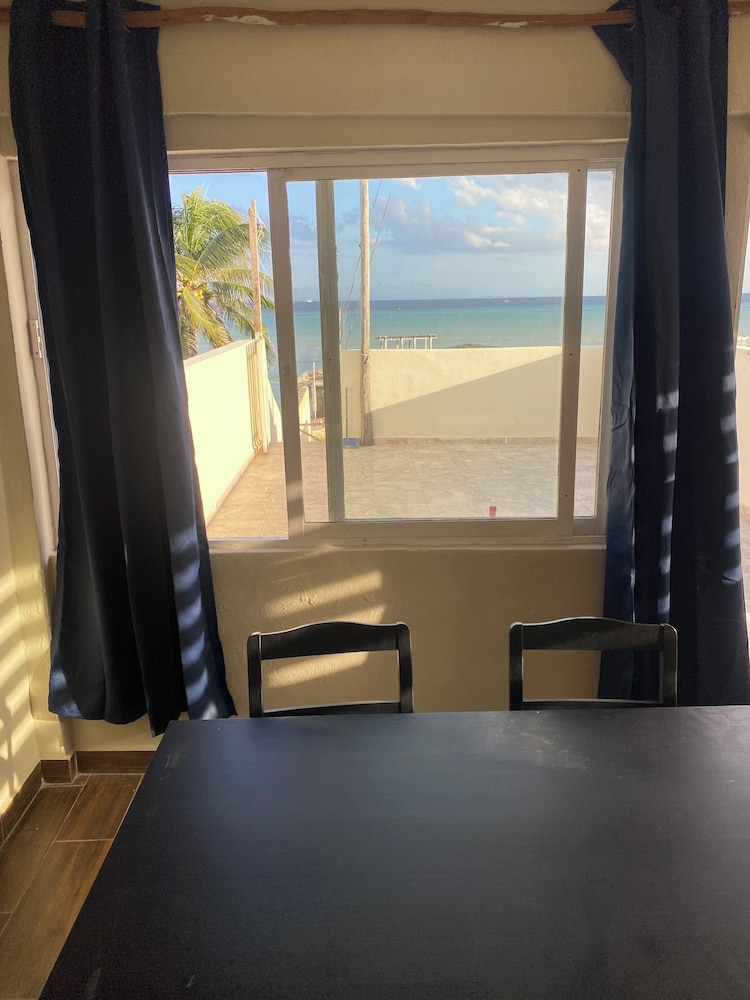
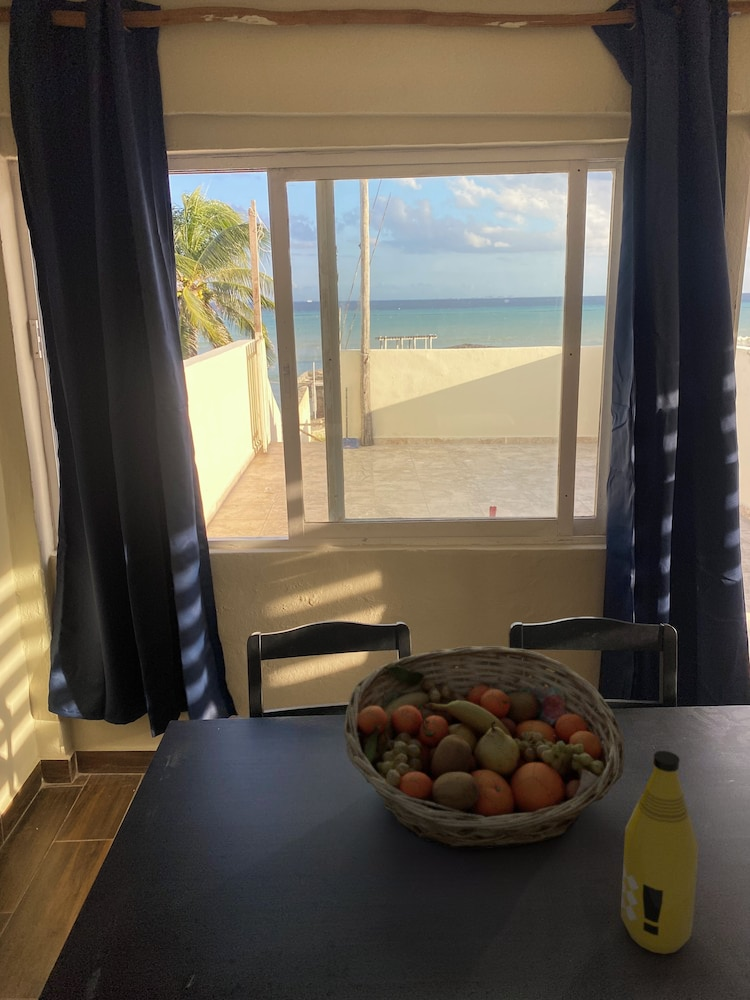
+ bottle [620,750,700,955]
+ fruit basket [343,645,626,851]
